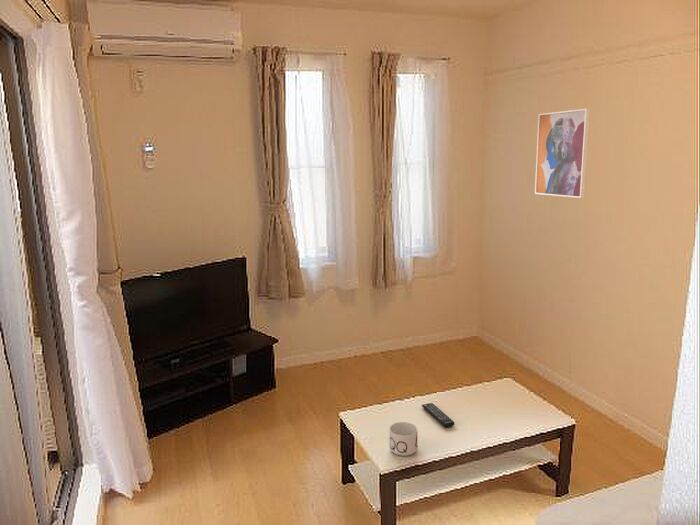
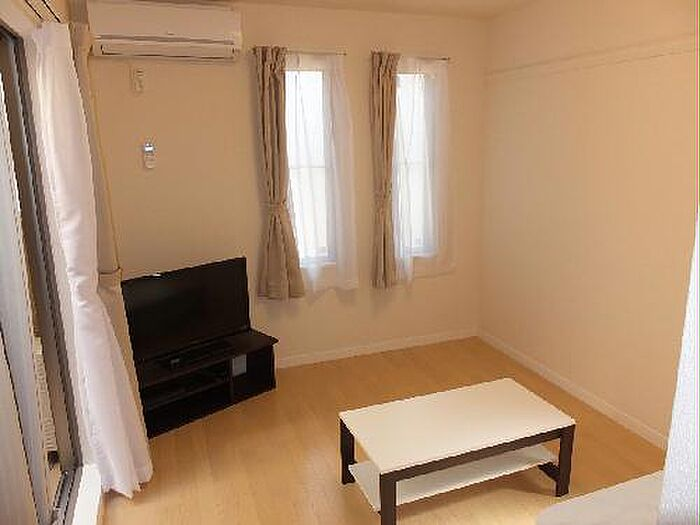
- mug [388,421,419,457]
- wall art [534,108,591,199]
- remote control [421,402,455,429]
